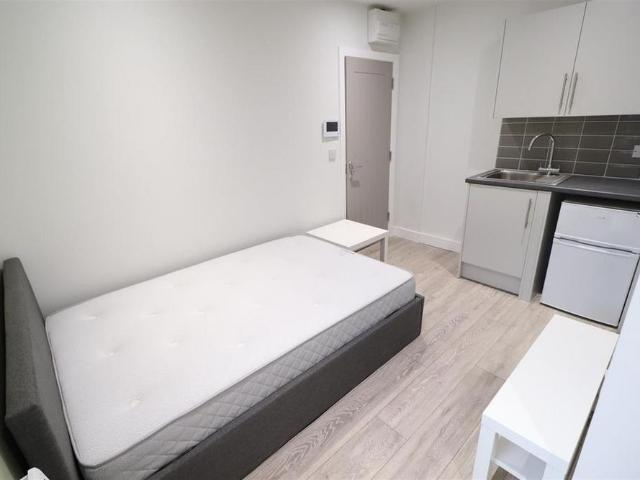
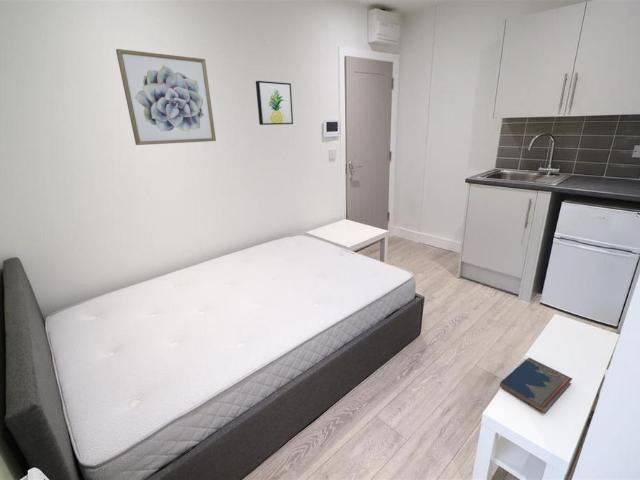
+ wall art [255,80,294,126]
+ wall art [115,48,217,146]
+ hardcover book [499,357,573,414]
